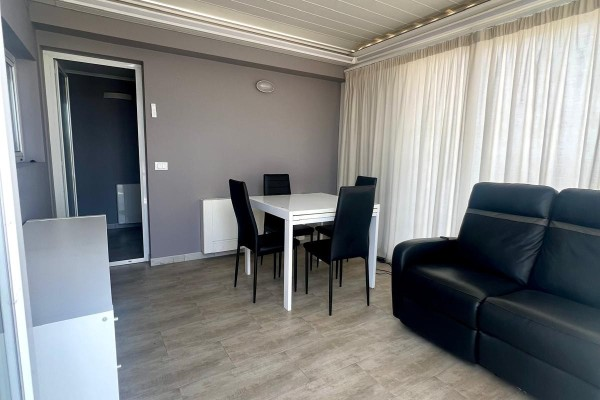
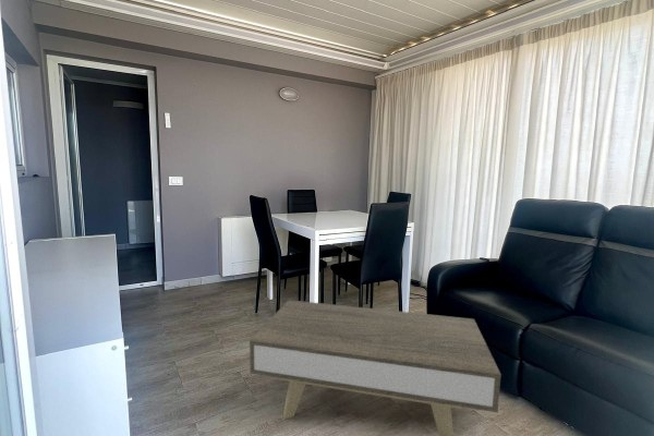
+ coffee table [249,299,502,436]
